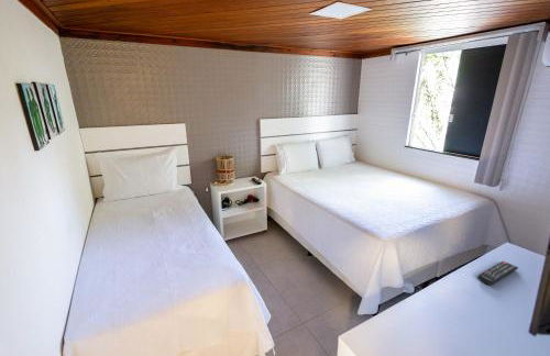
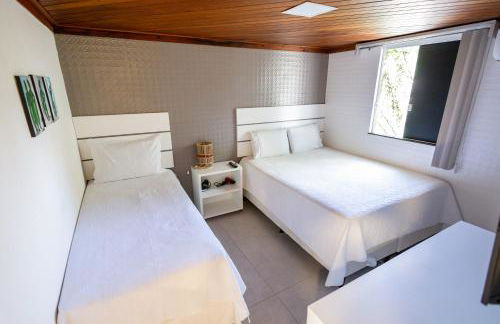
- remote control [476,260,519,287]
